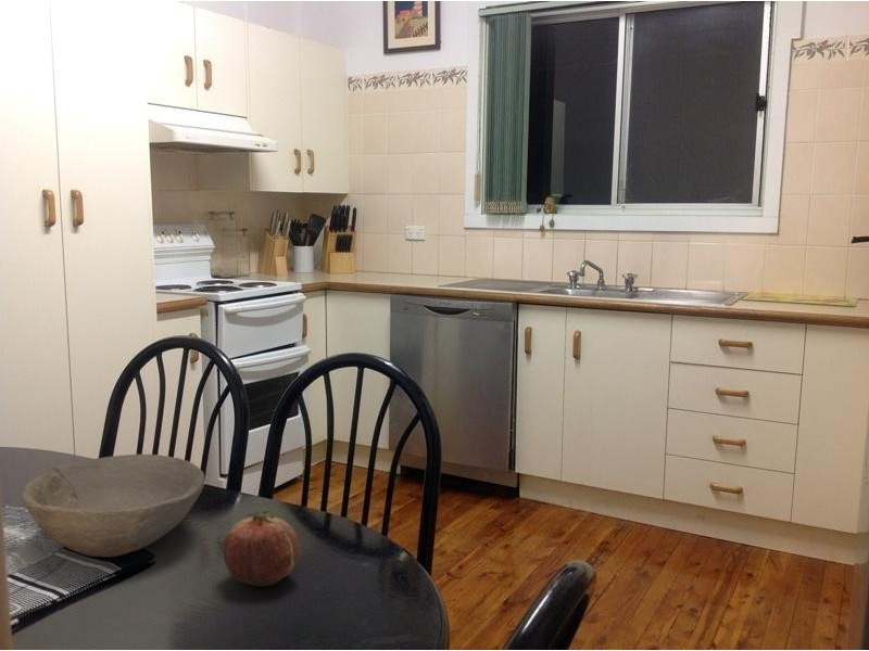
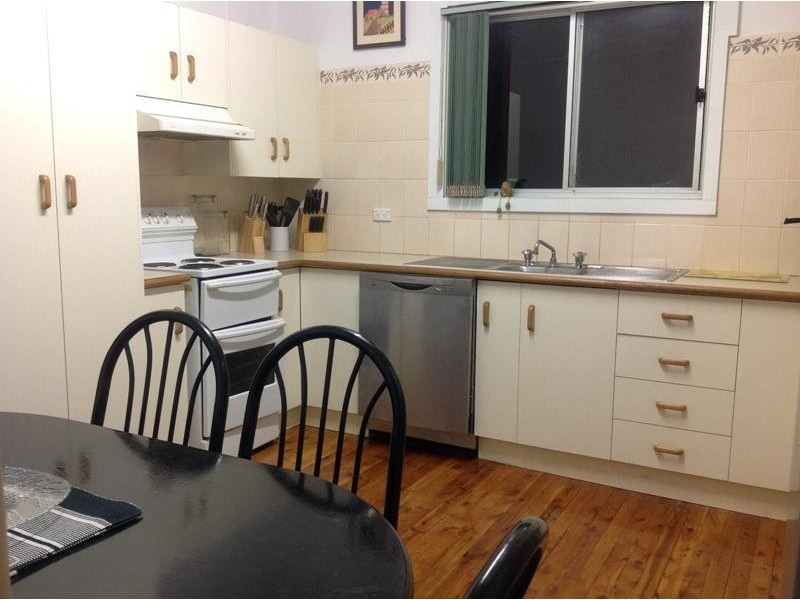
- fruit [222,509,301,587]
- bowl [21,454,206,558]
